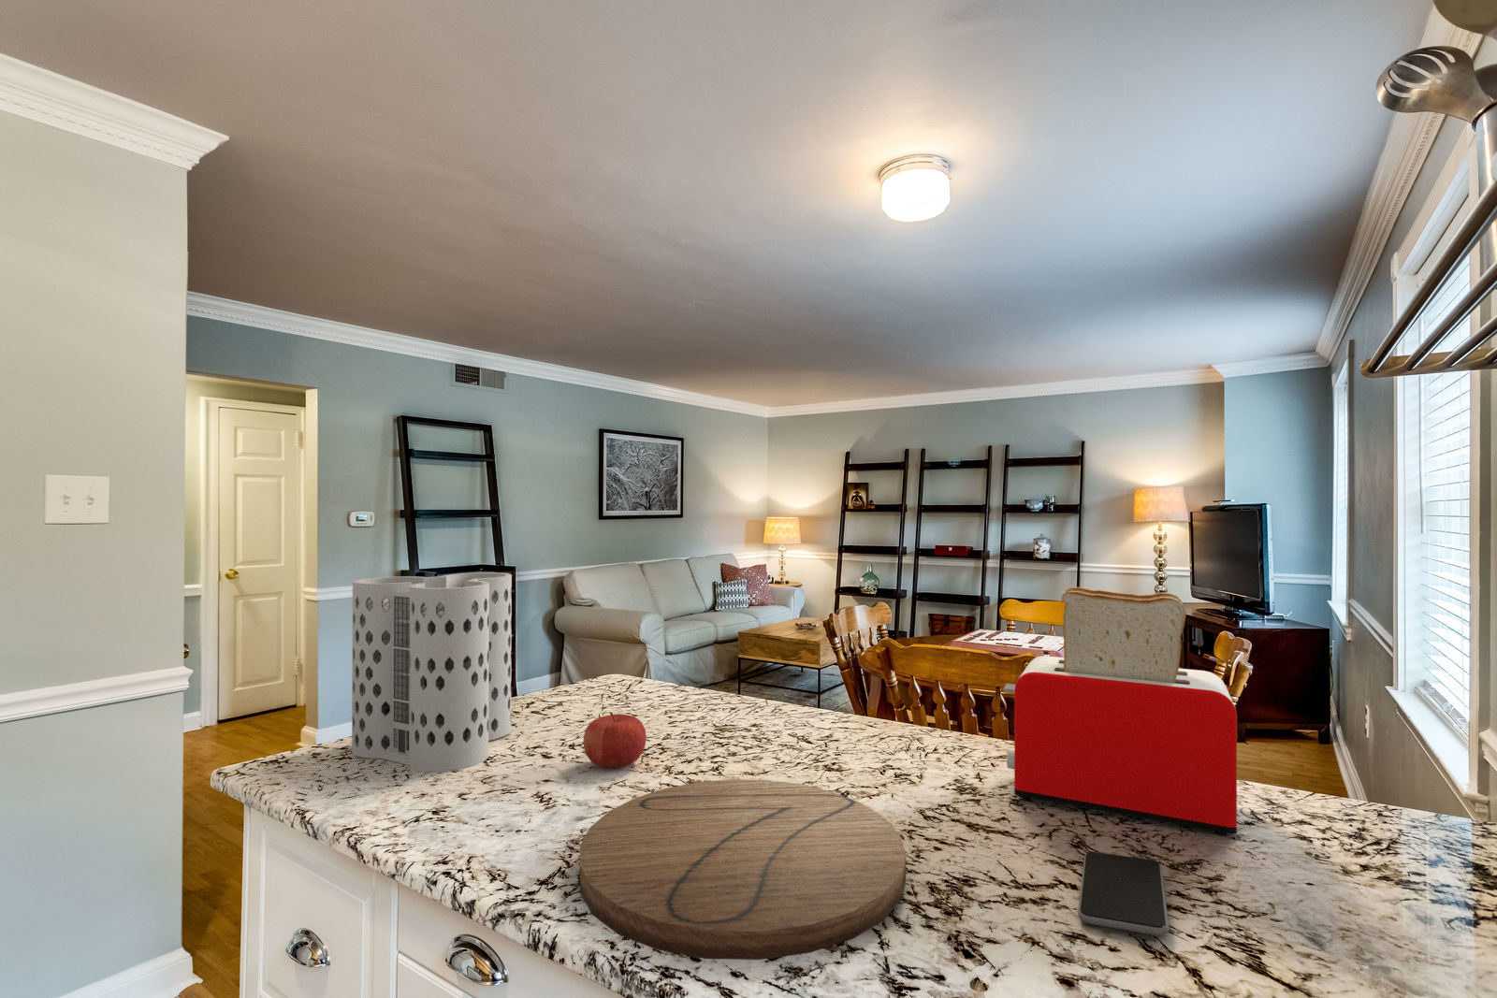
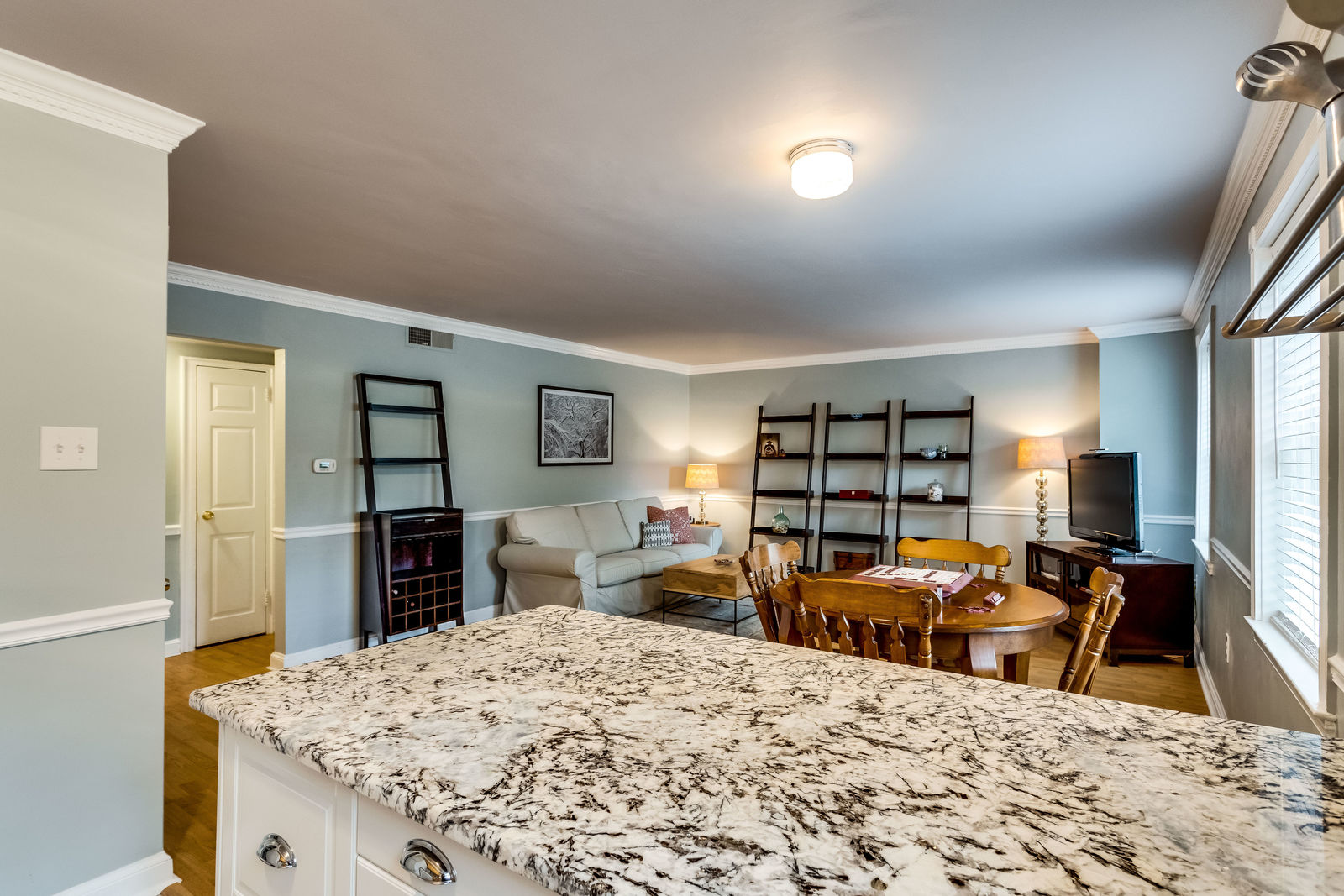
- utensil holder [351,571,512,773]
- cutting board [579,779,907,960]
- toaster [1002,587,1237,836]
- fruit [583,711,647,769]
- smartphone [1078,851,1170,937]
